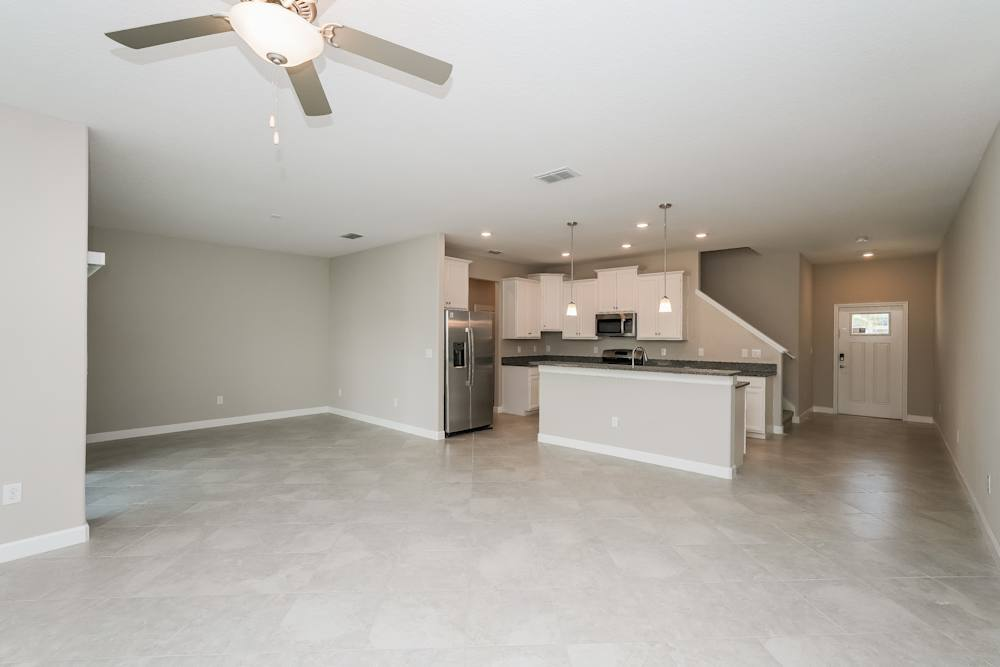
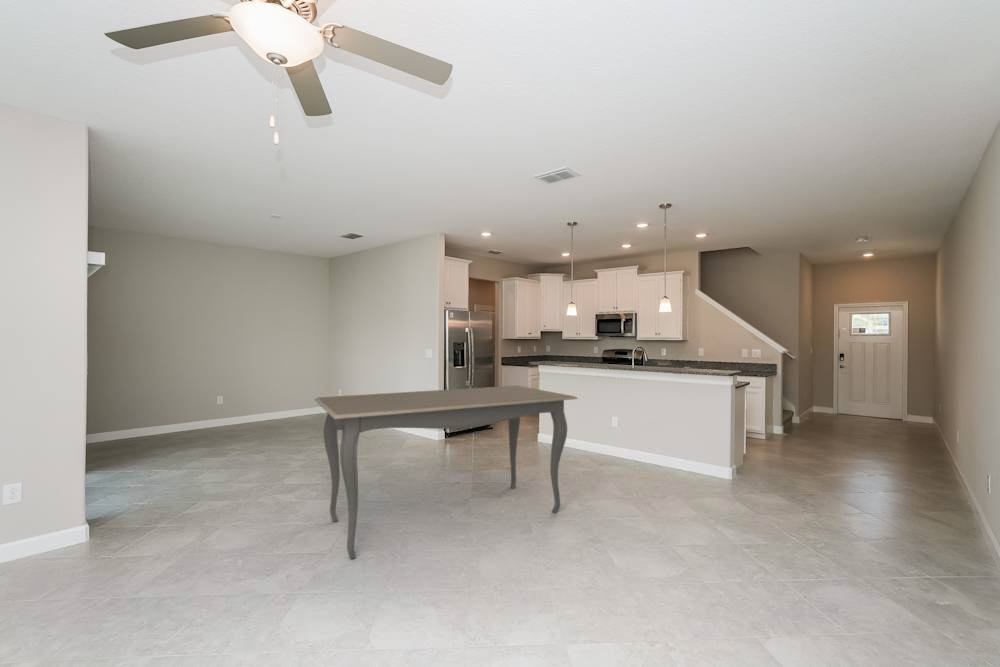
+ dining table [314,385,579,560]
